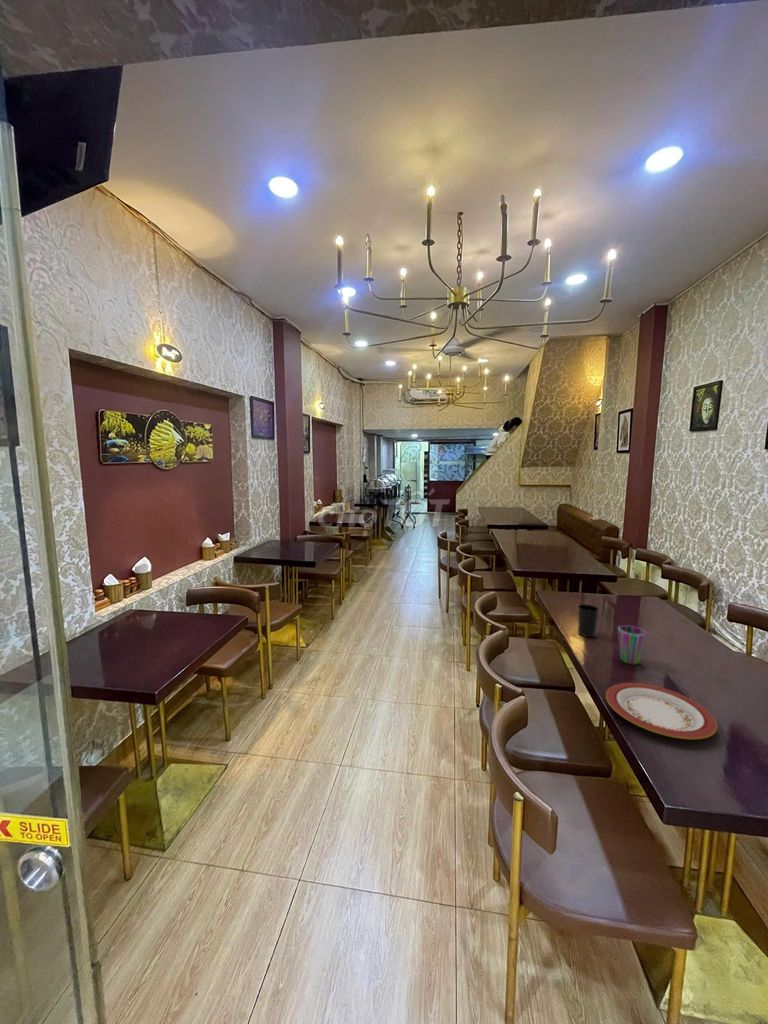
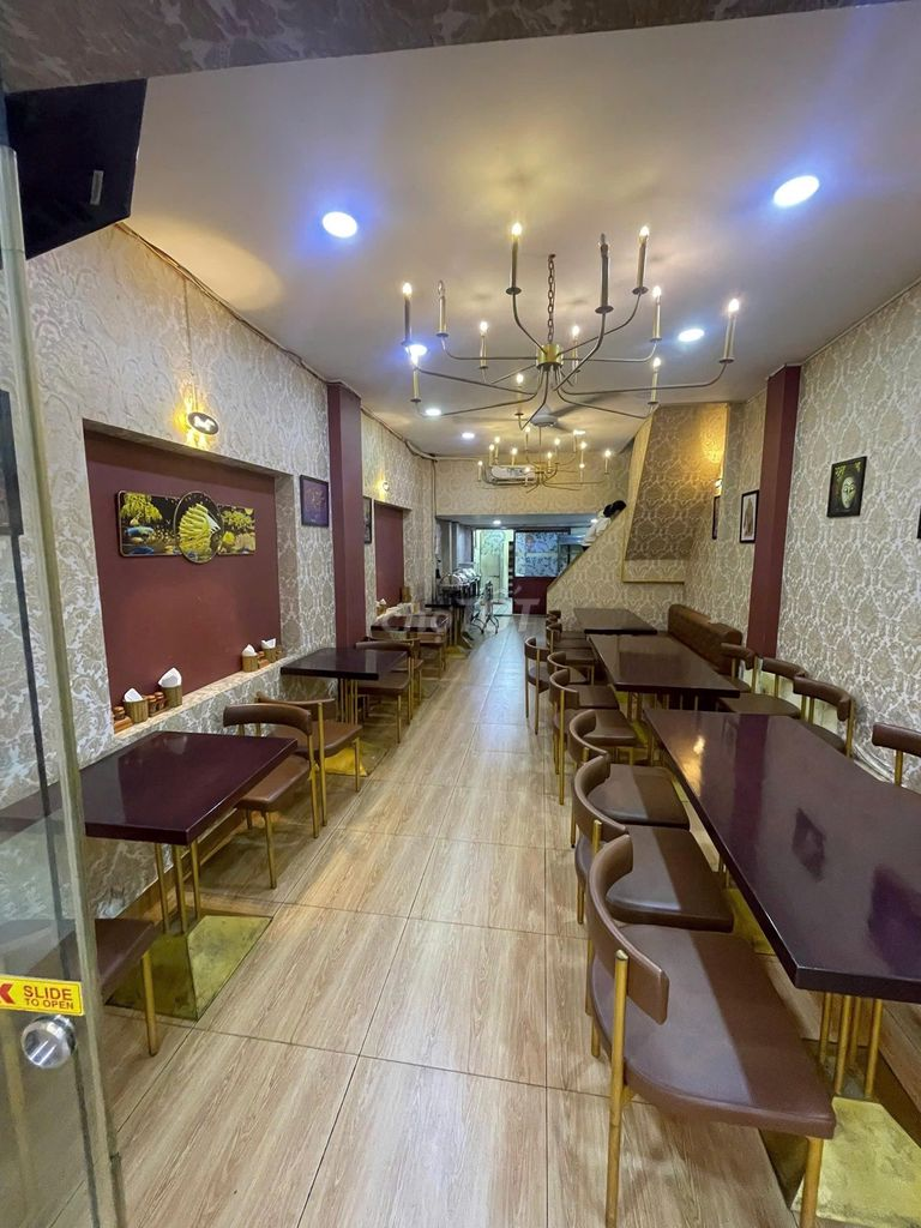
- cup [617,624,647,666]
- cup [577,603,600,638]
- plate [605,682,718,740]
